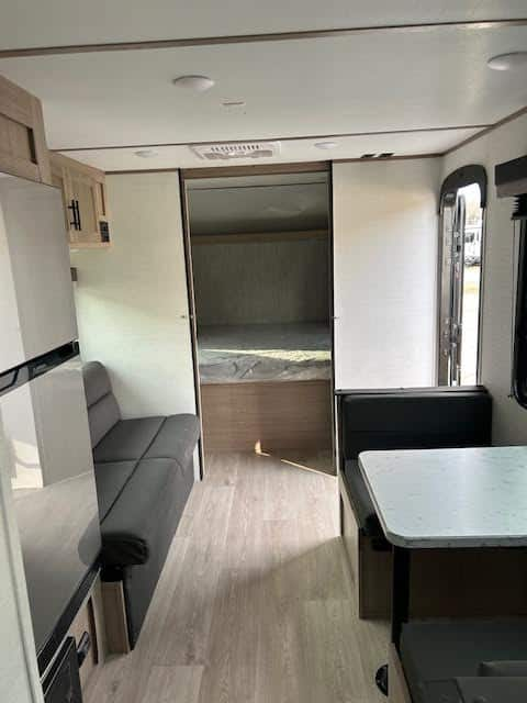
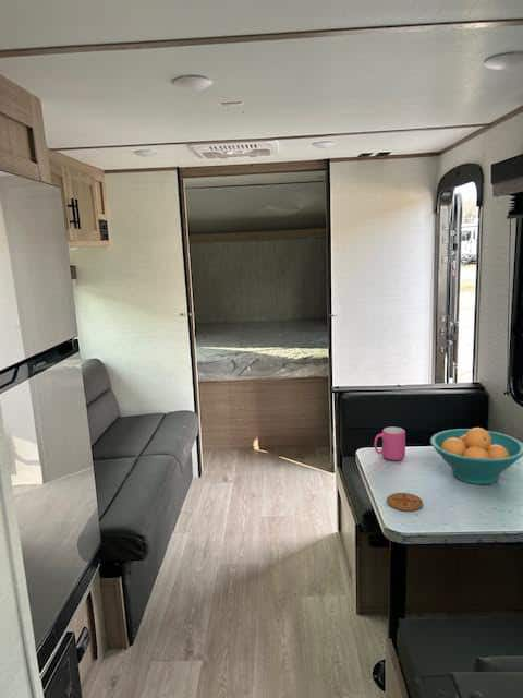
+ mug [373,426,406,461]
+ fruit bowl [429,426,523,485]
+ coaster [386,492,424,512]
